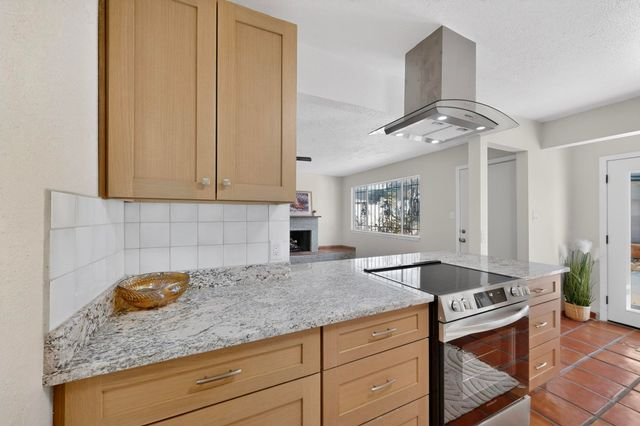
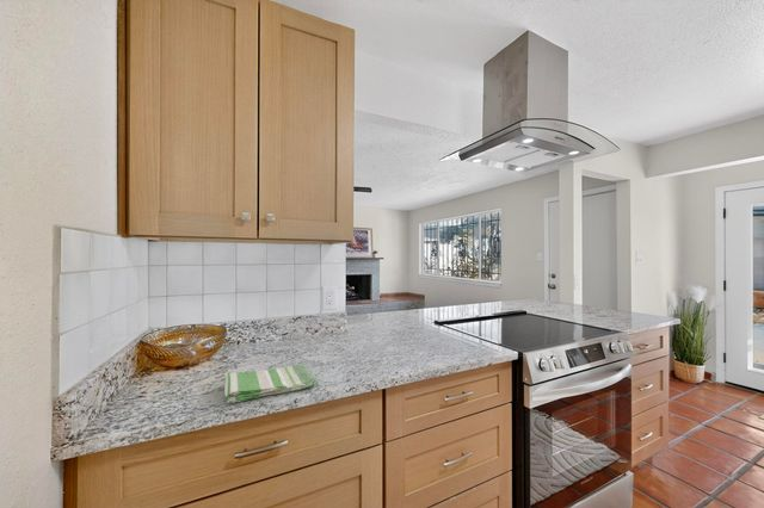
+ dish towel [222,363,318,404]
